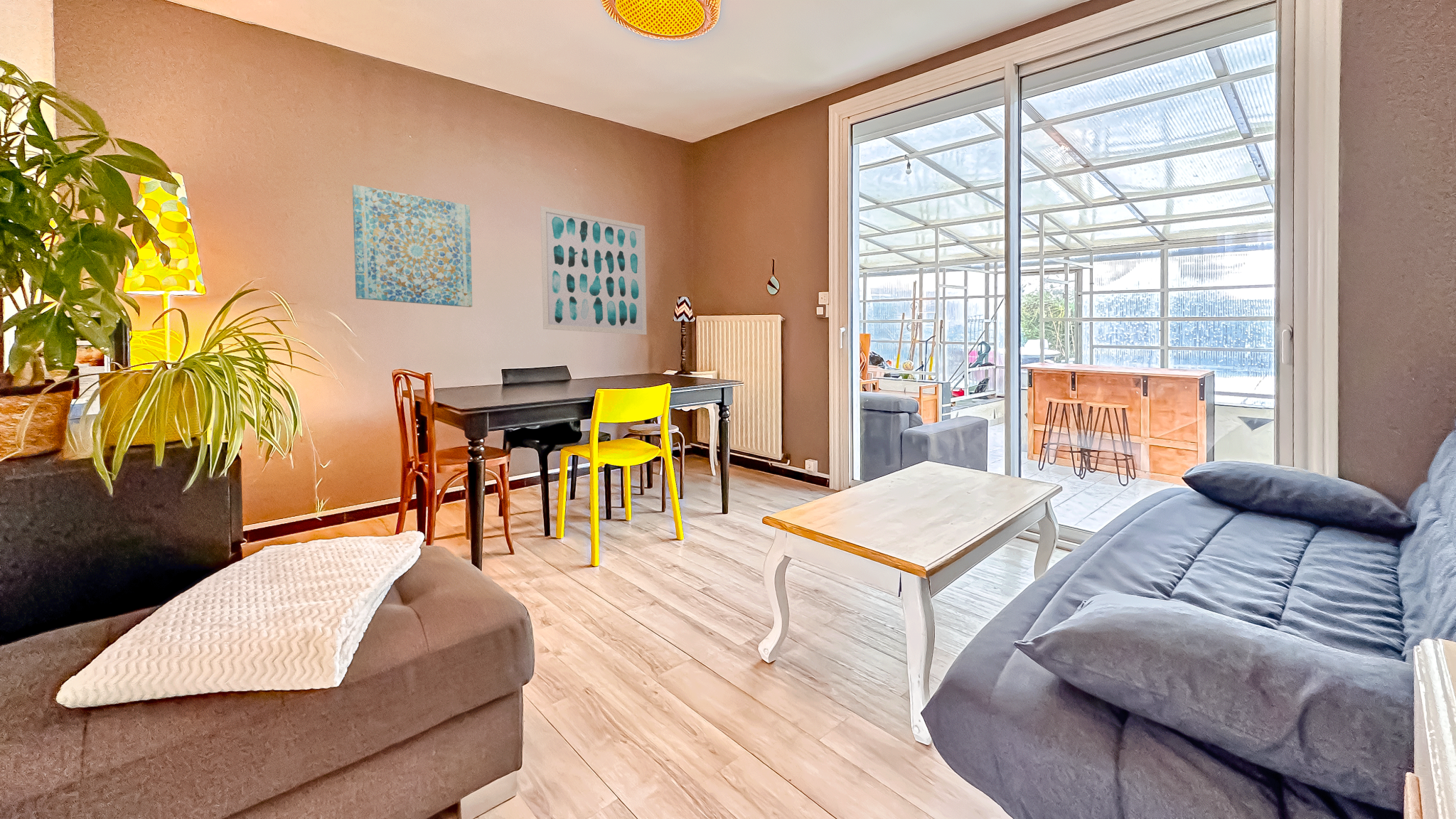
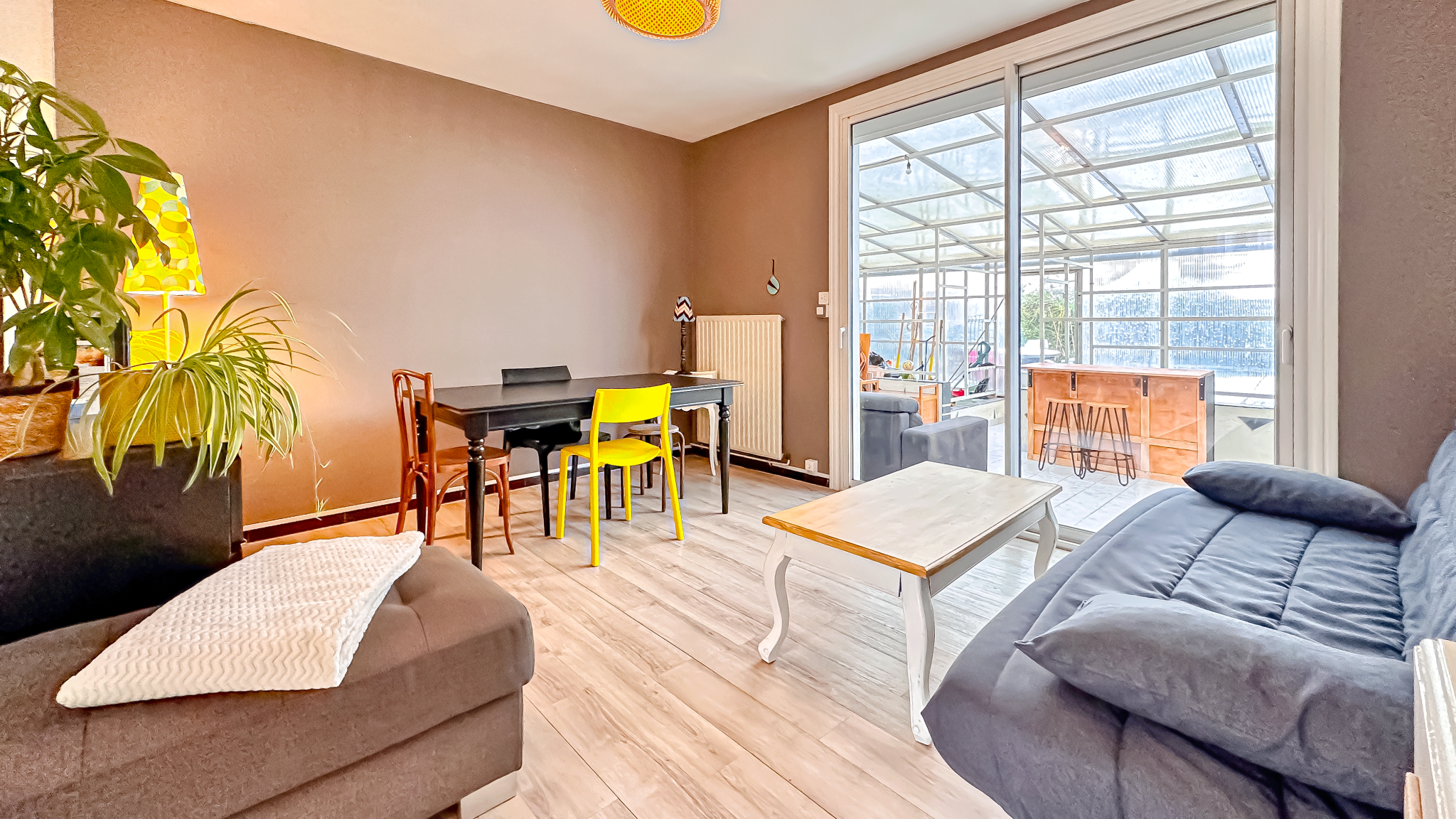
- wall art [540,205,648,336]
- wall art [352,184,473,308]
